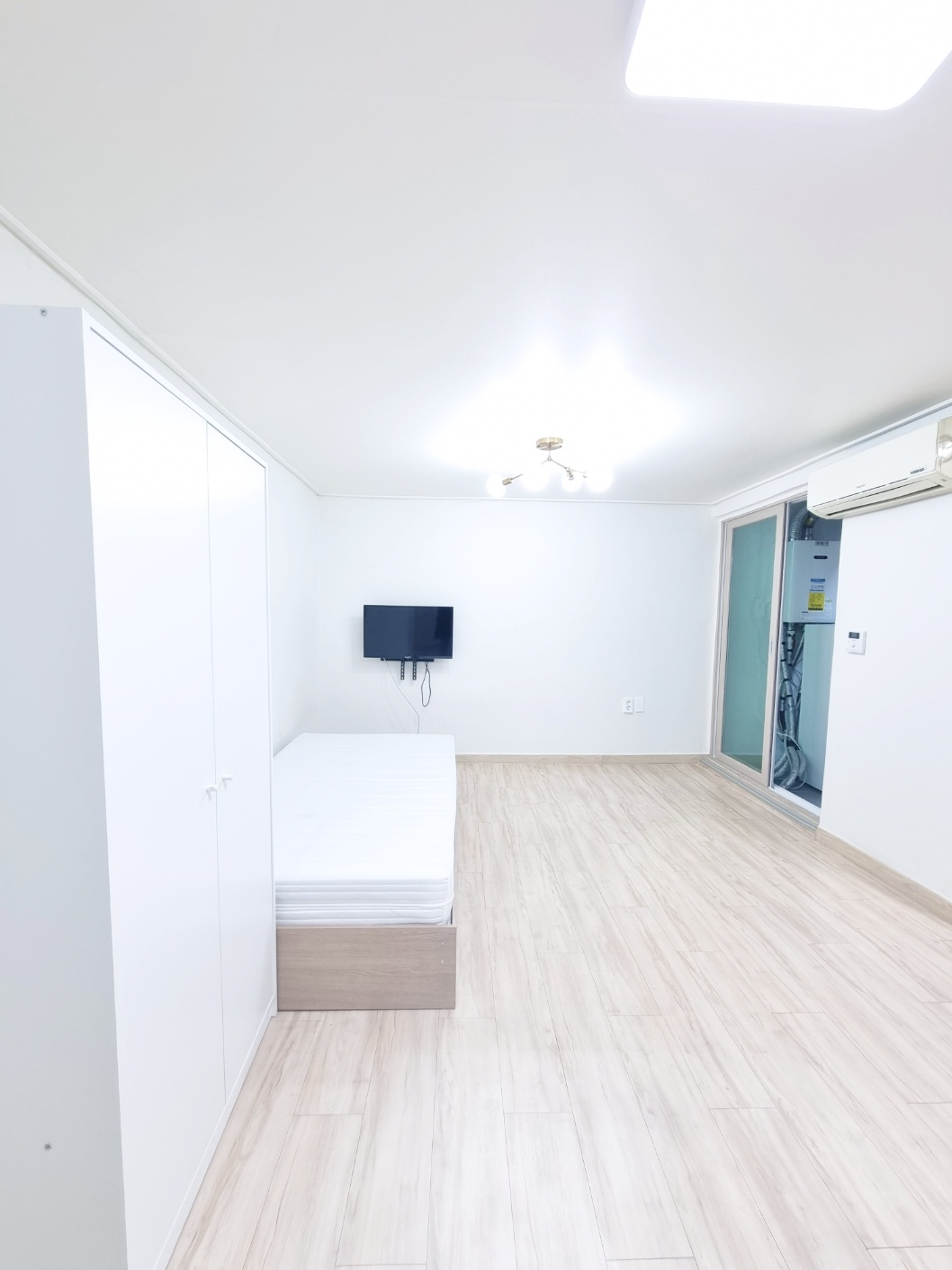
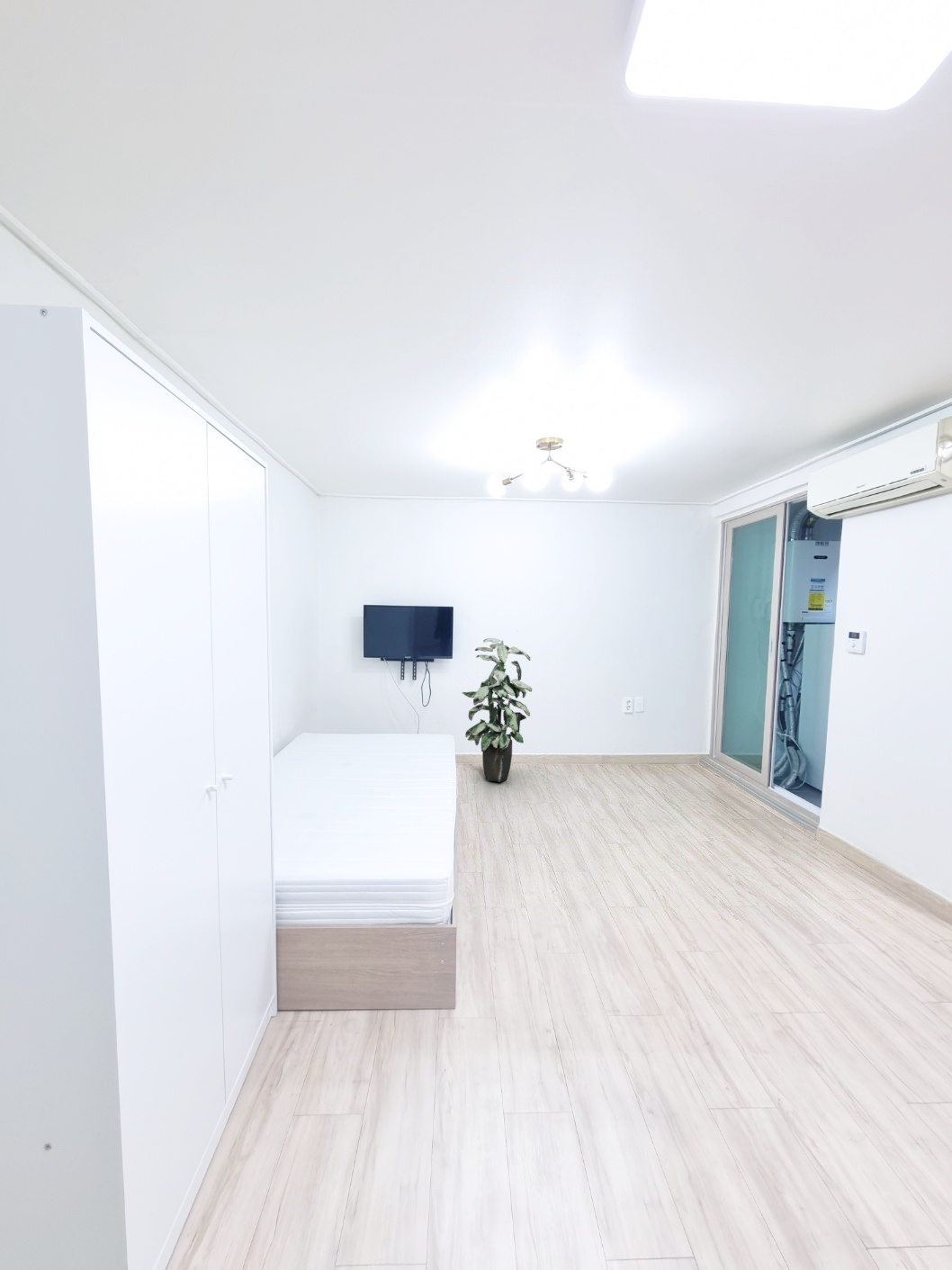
+ indoor plant [462,637,533,783]
